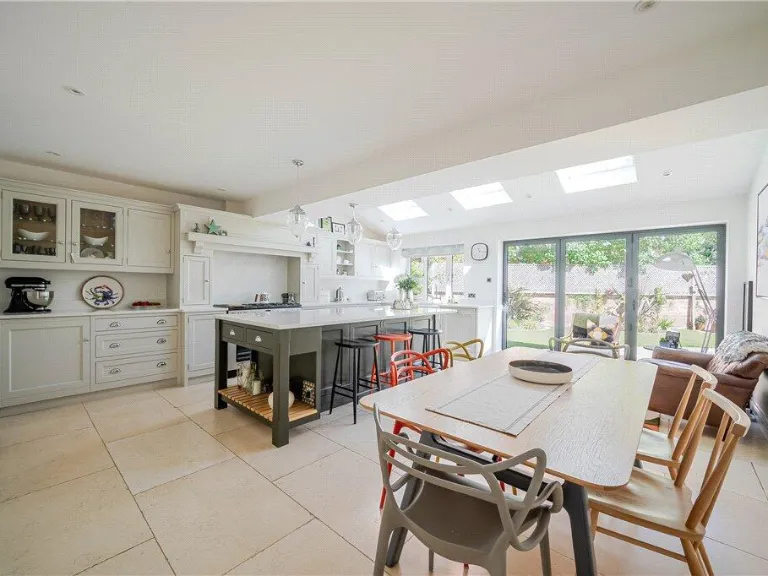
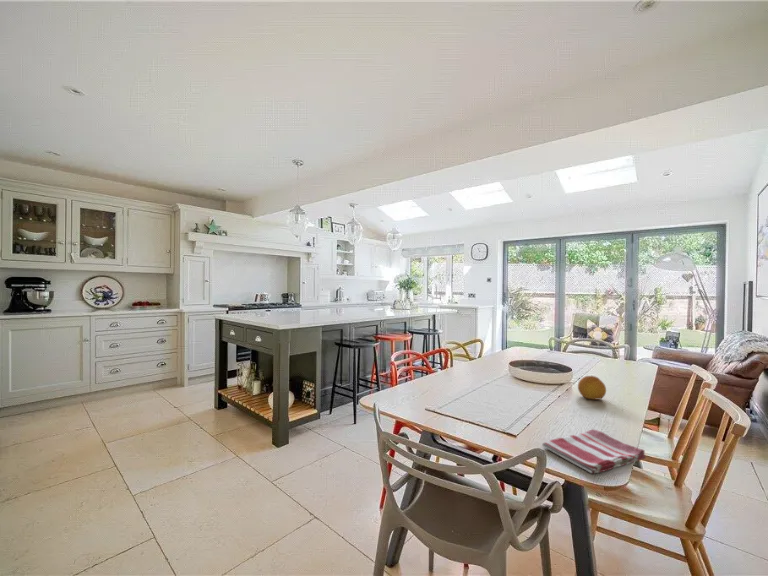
+ dish towel [541,429,647,475]
+ fruit [577,375,607,401]
